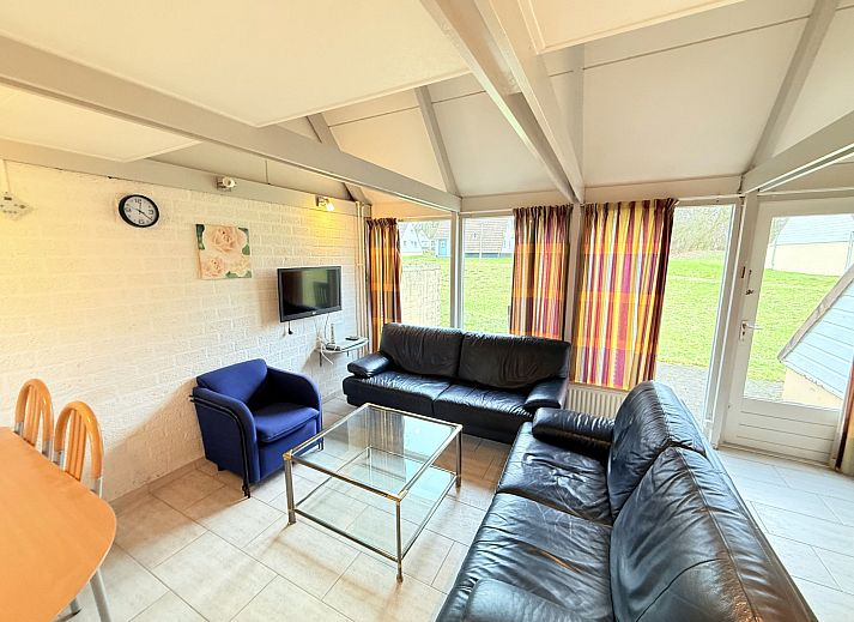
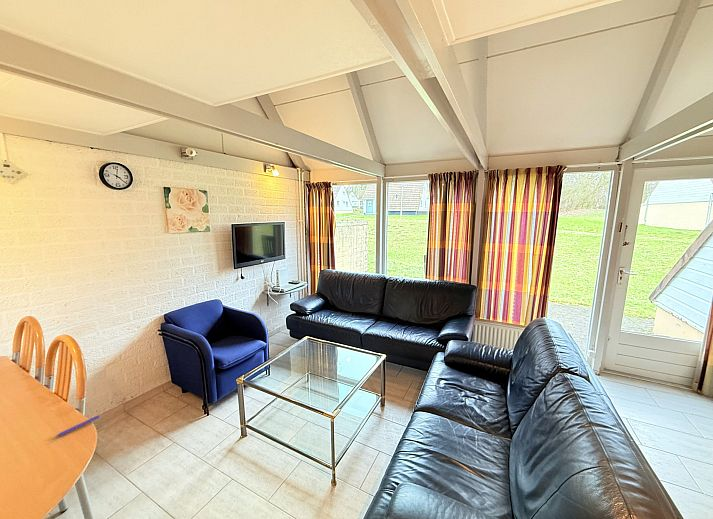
+ pen [53,414,102,438]
